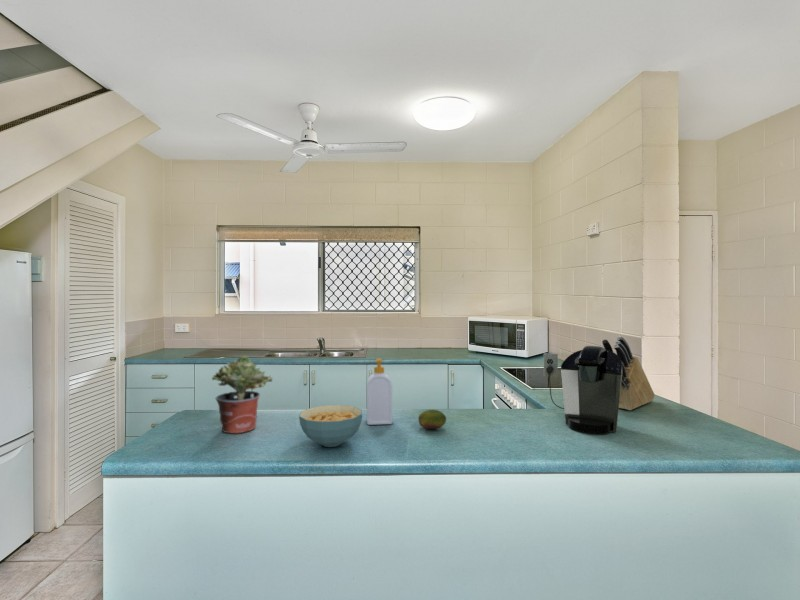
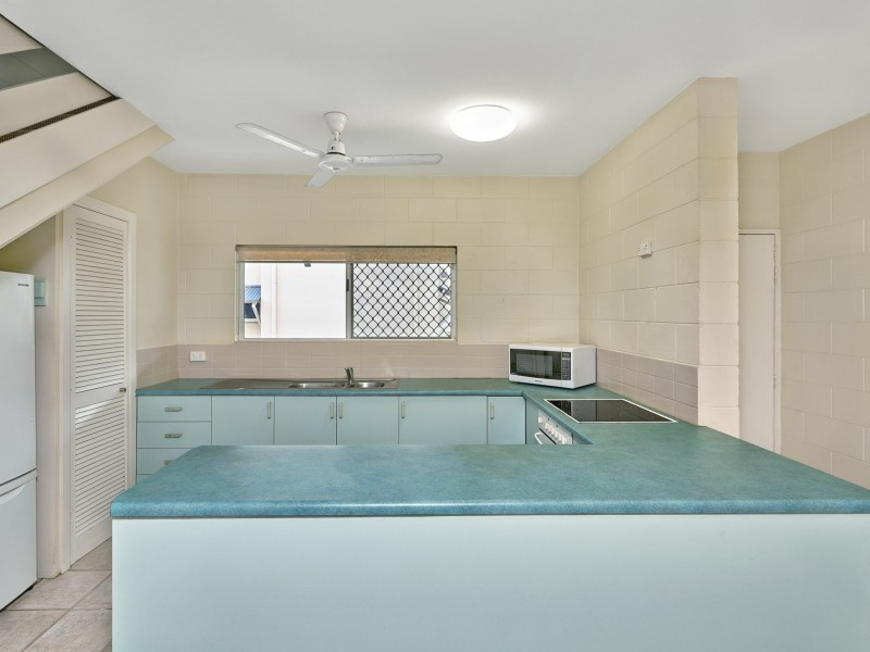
- potted plant [211,355,274,434]
- cereal bowl [298,404,363,448]
- knife block [601,335,656,411]
- fruit [418,409,447,430]
- coffee maker [543,345,622,435]
- soap bottle [366,357,393,426]
